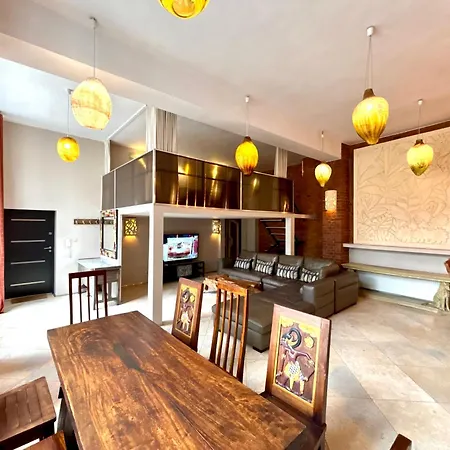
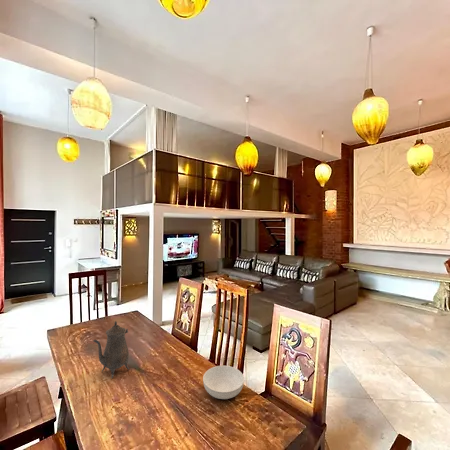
+ serving bowl [202,365,245,400]
+ teapot [92,320,130,379]
